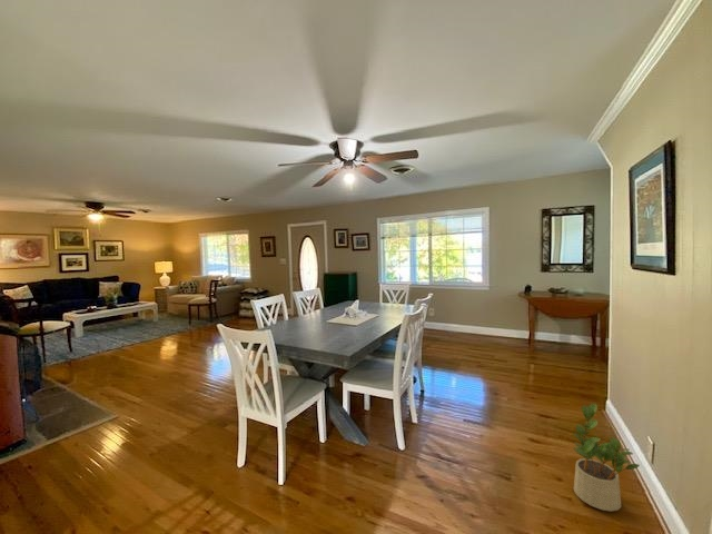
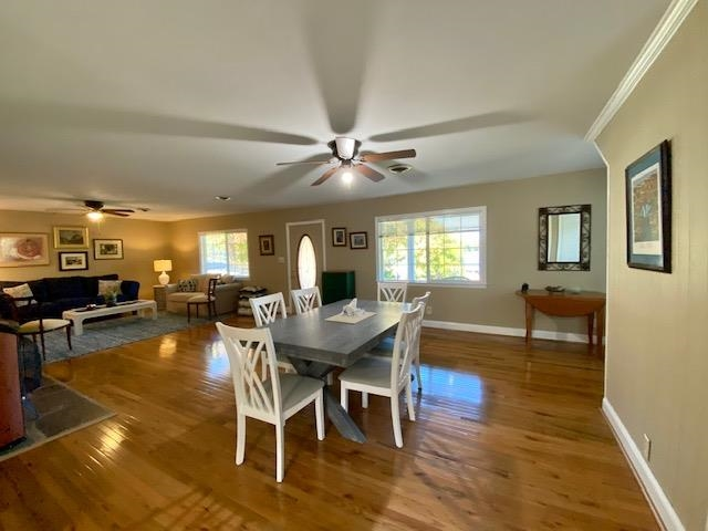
- potted plant [573,403,641,513]
